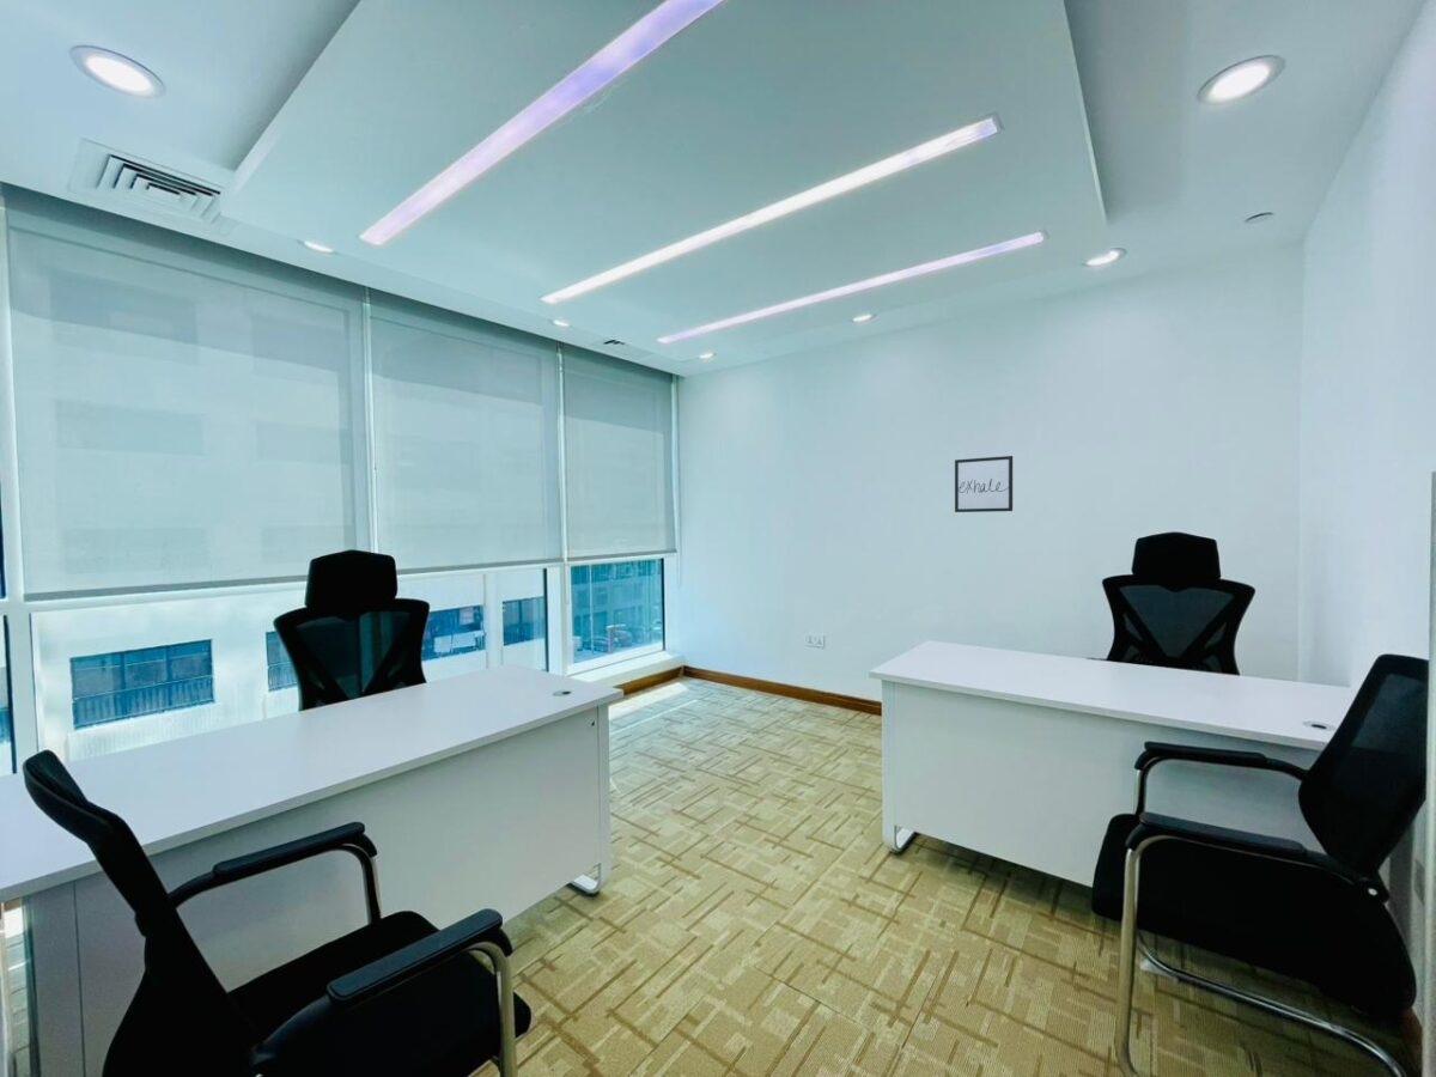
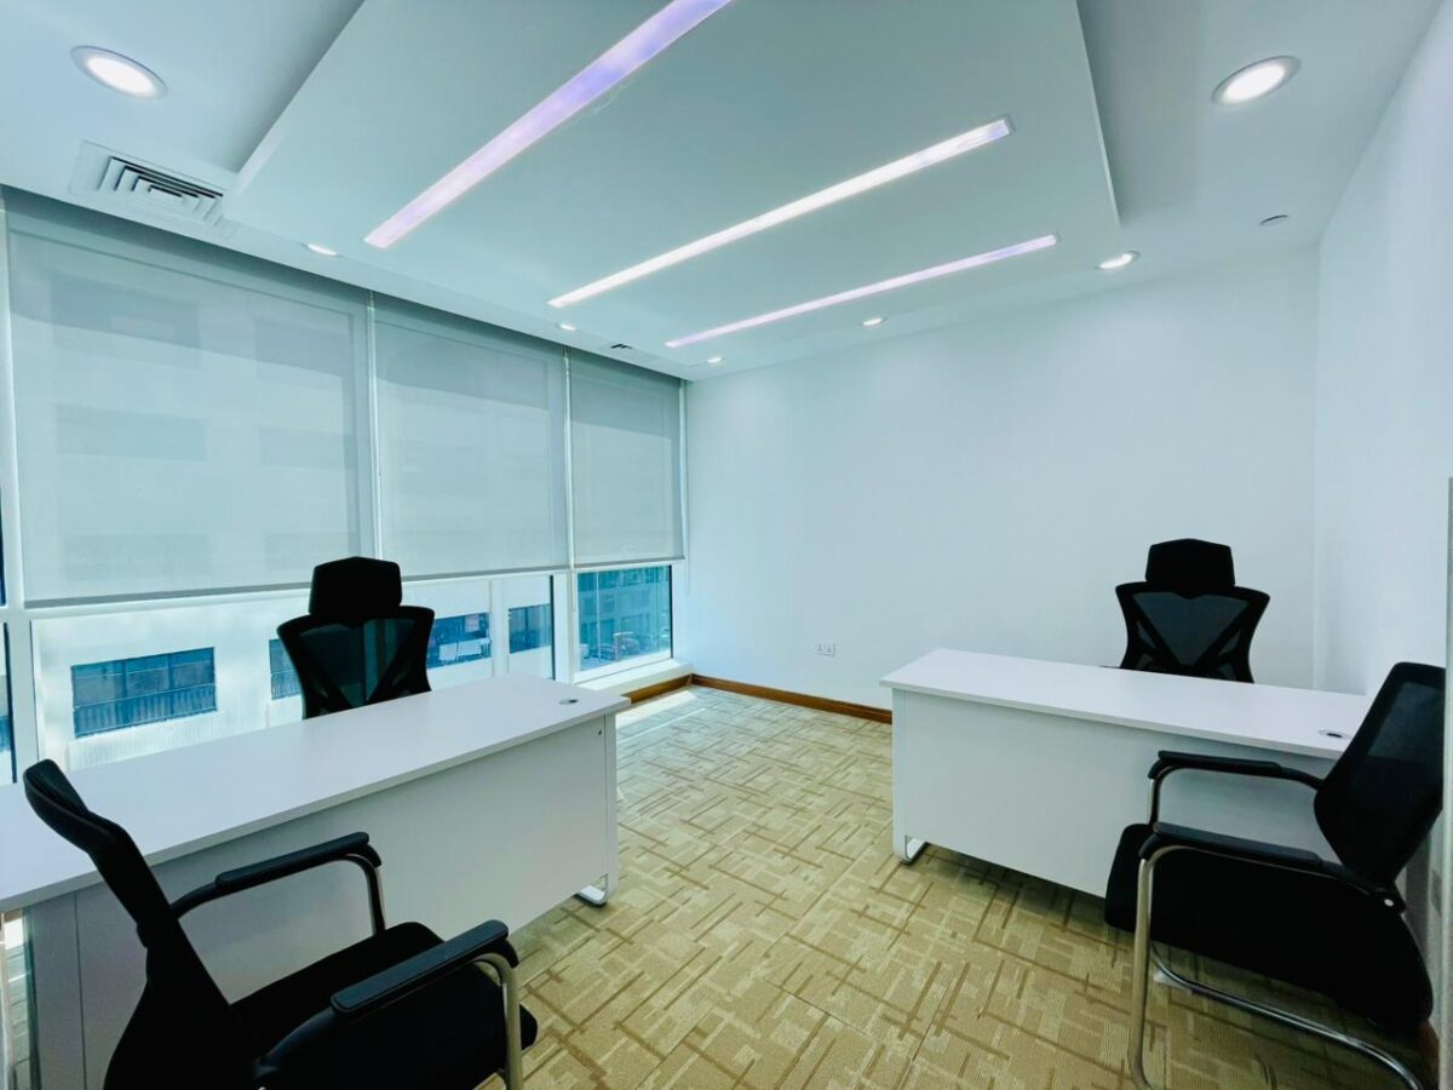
- wall art [954,455,1014,513]
